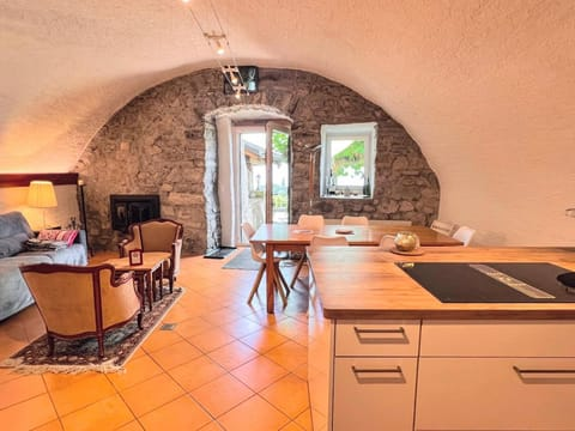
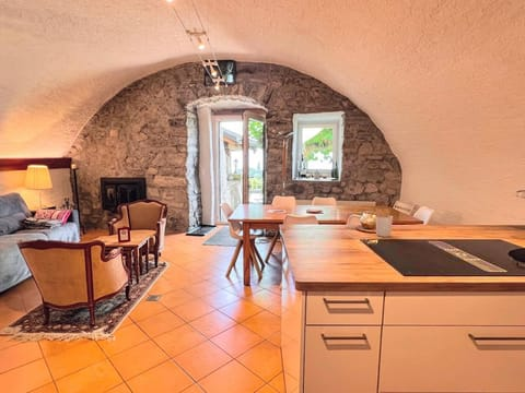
+ utensil holder [368,206,394,238]
